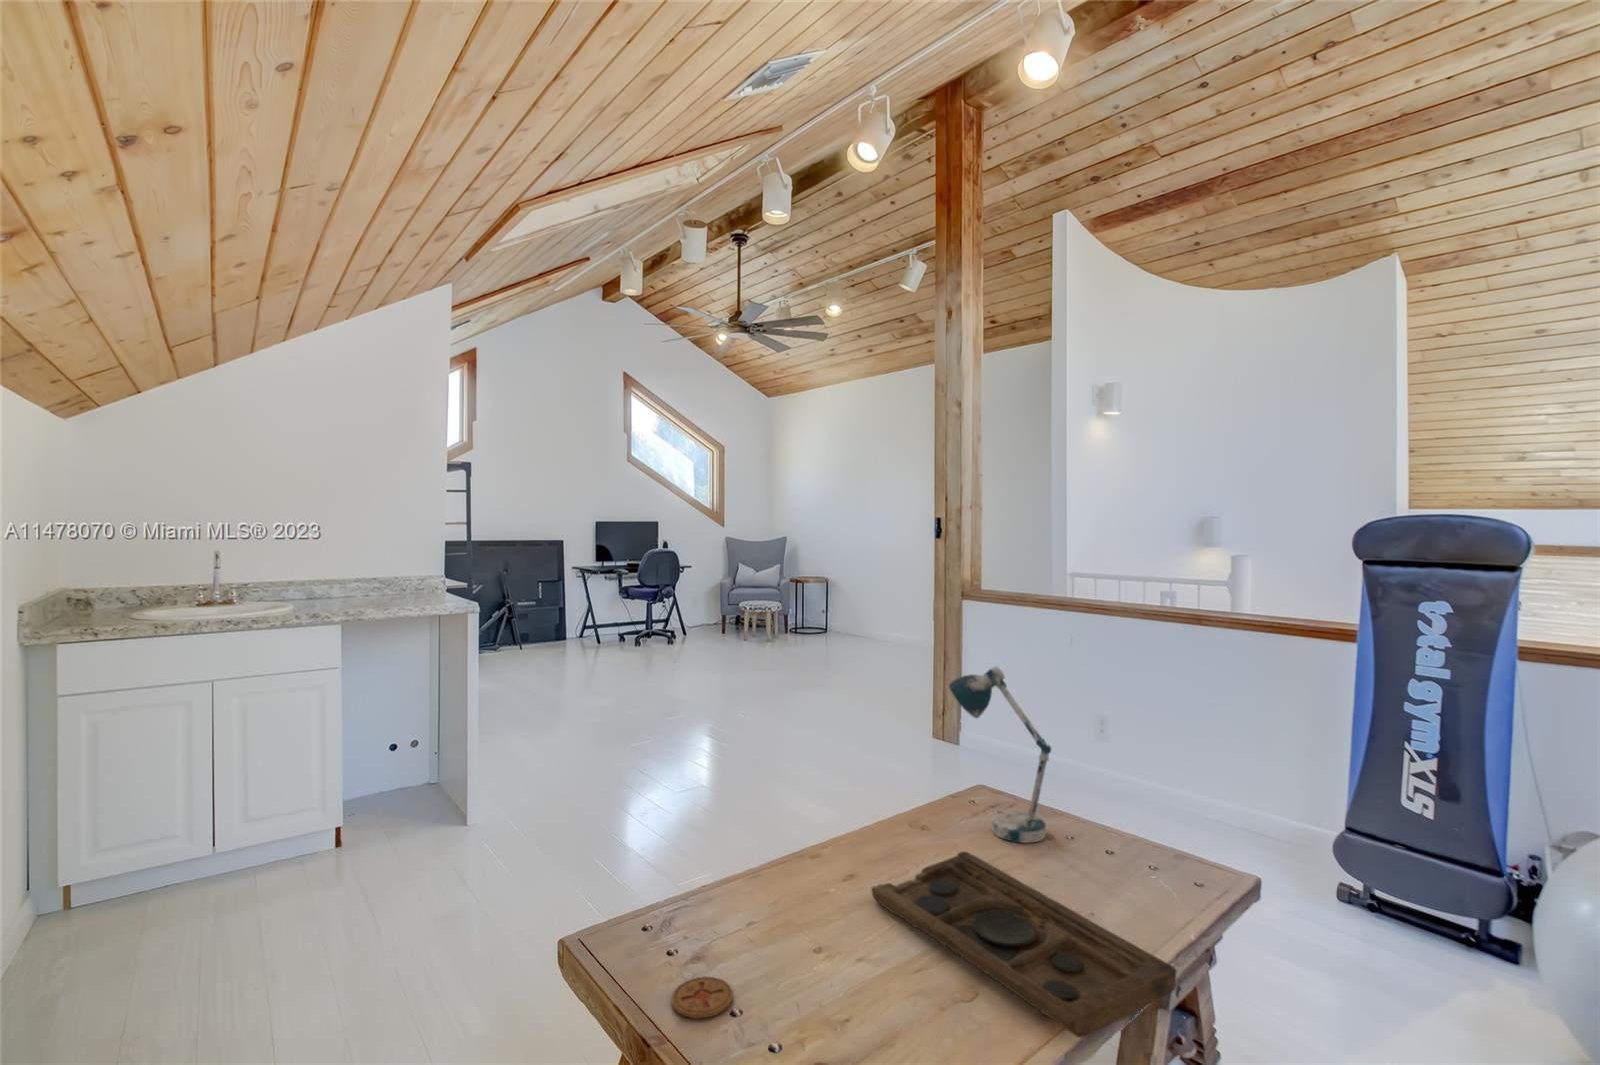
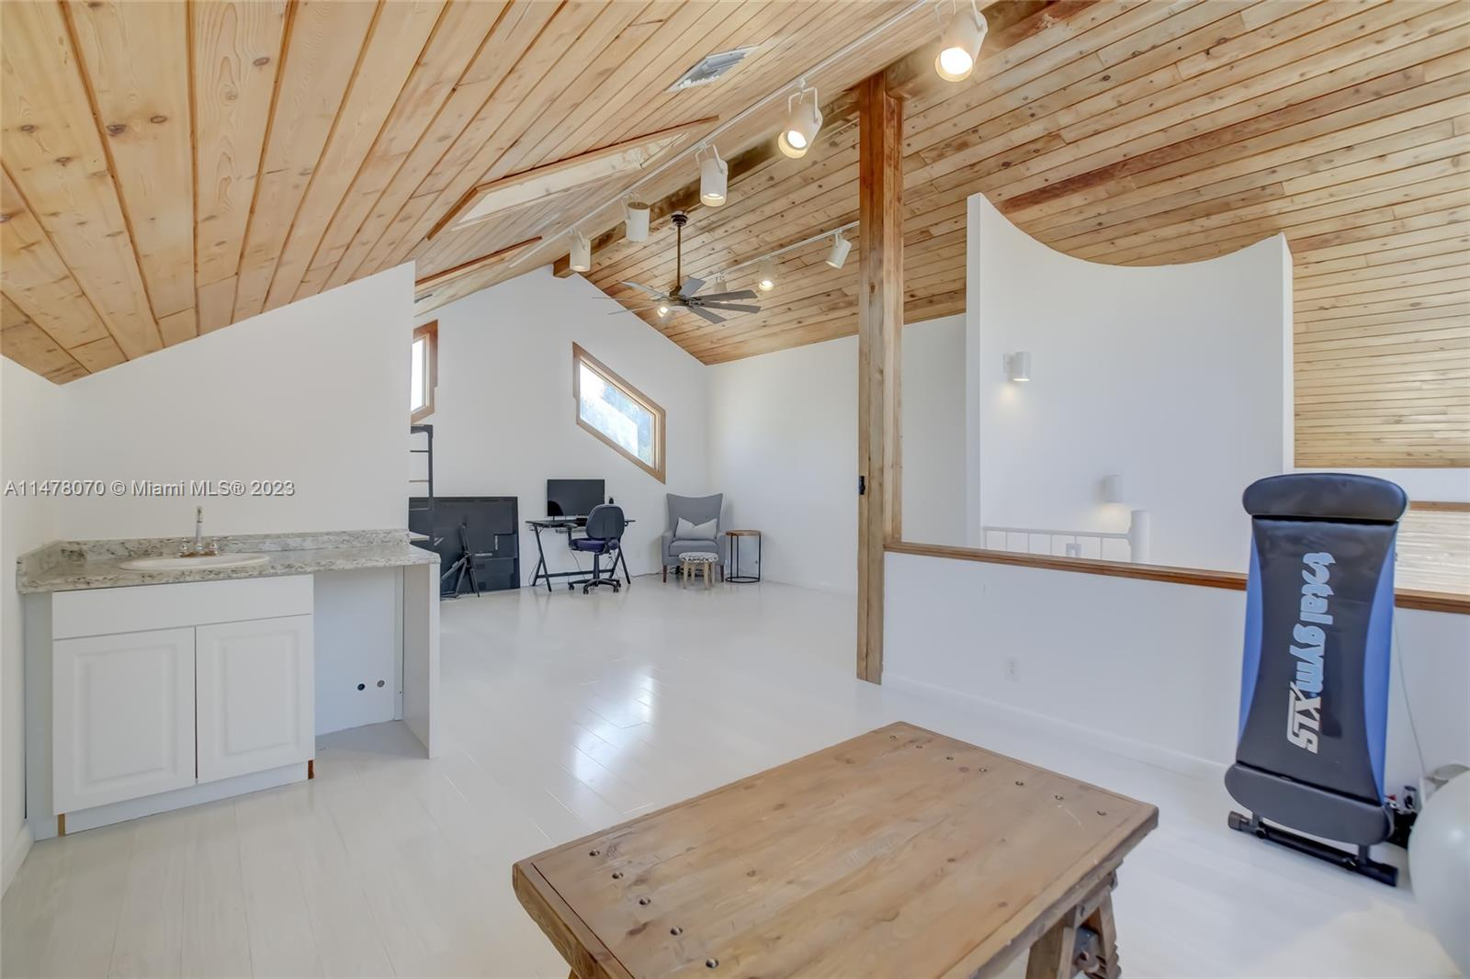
- decorative tray [870,850,1178,1039]
- coaster [670,976,734,1019]
- desk lamp [948,666,1052,844]
